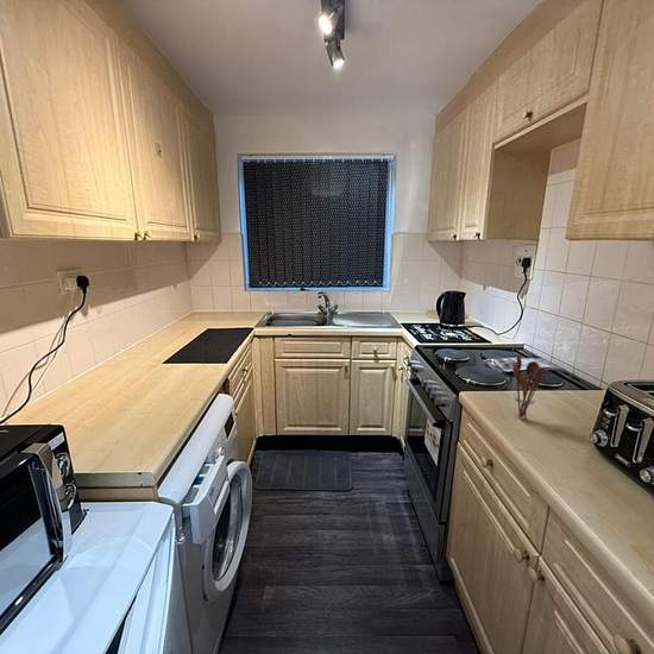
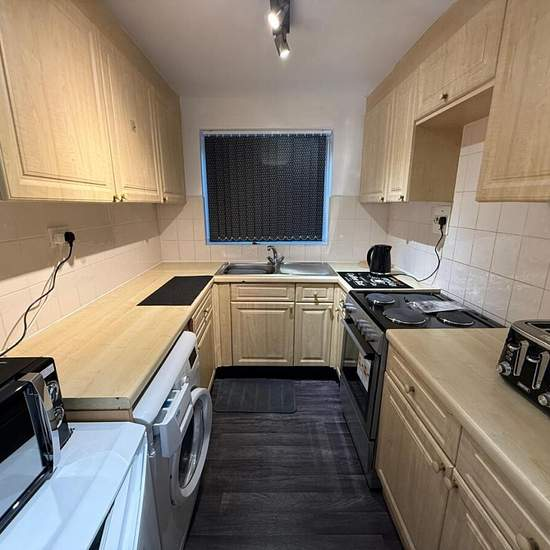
- utensil holder [511,352,547,421]
